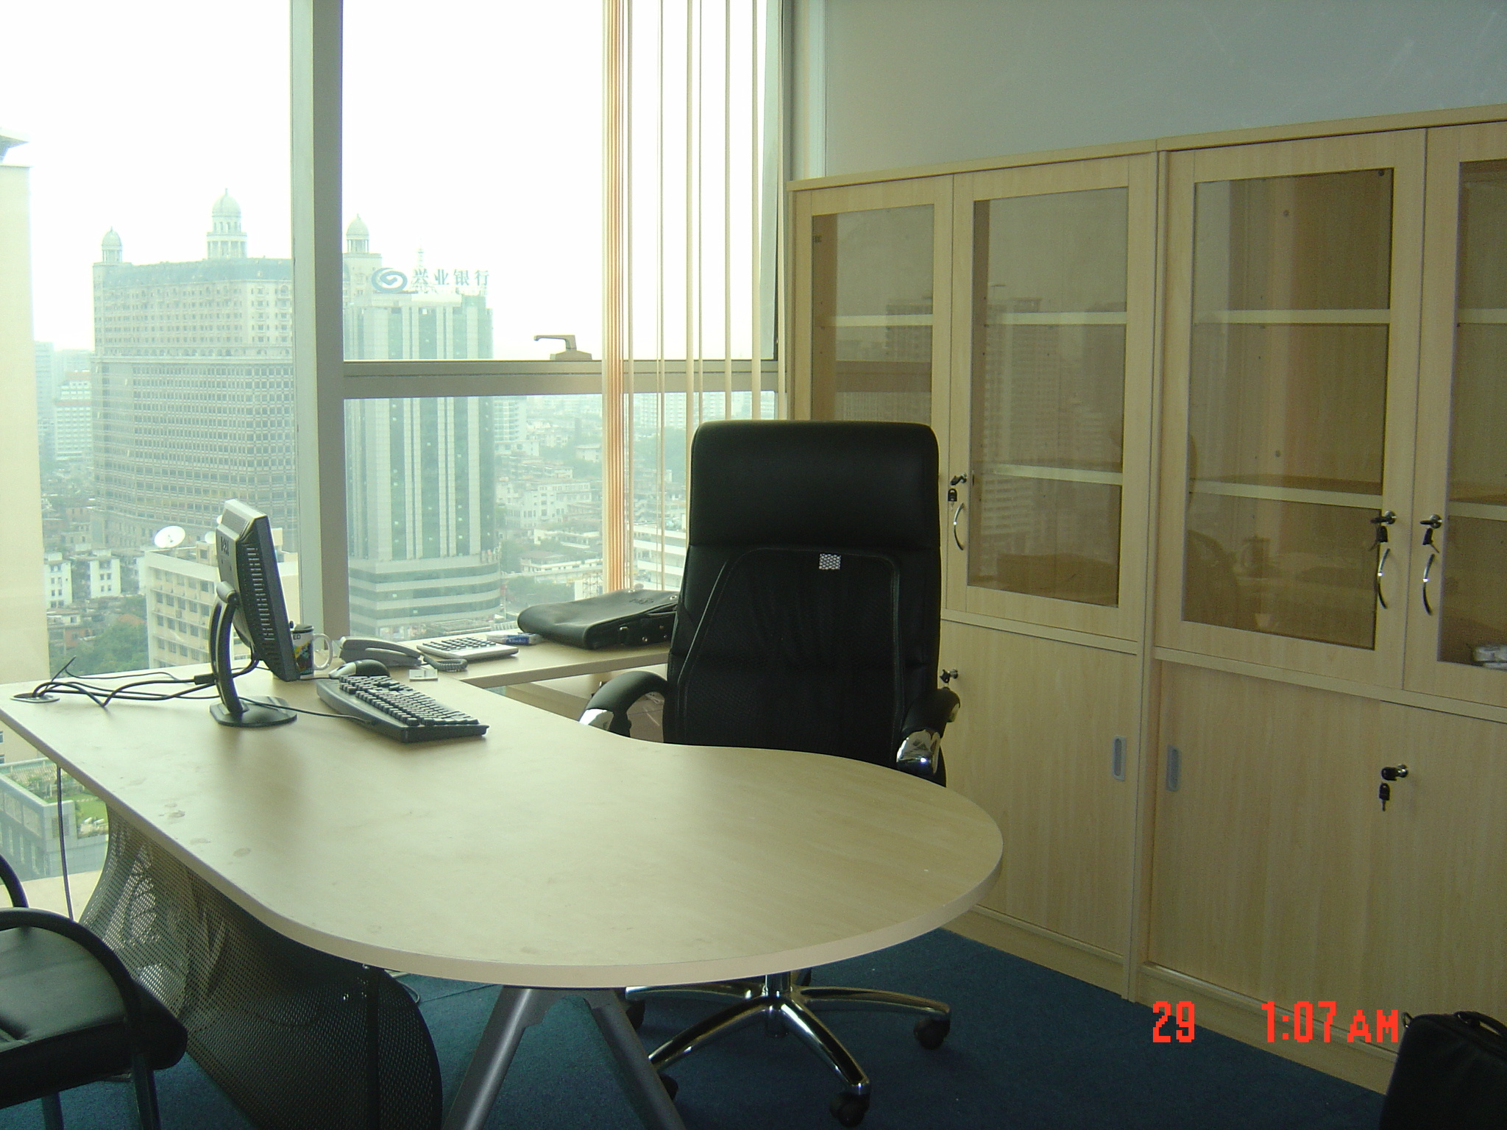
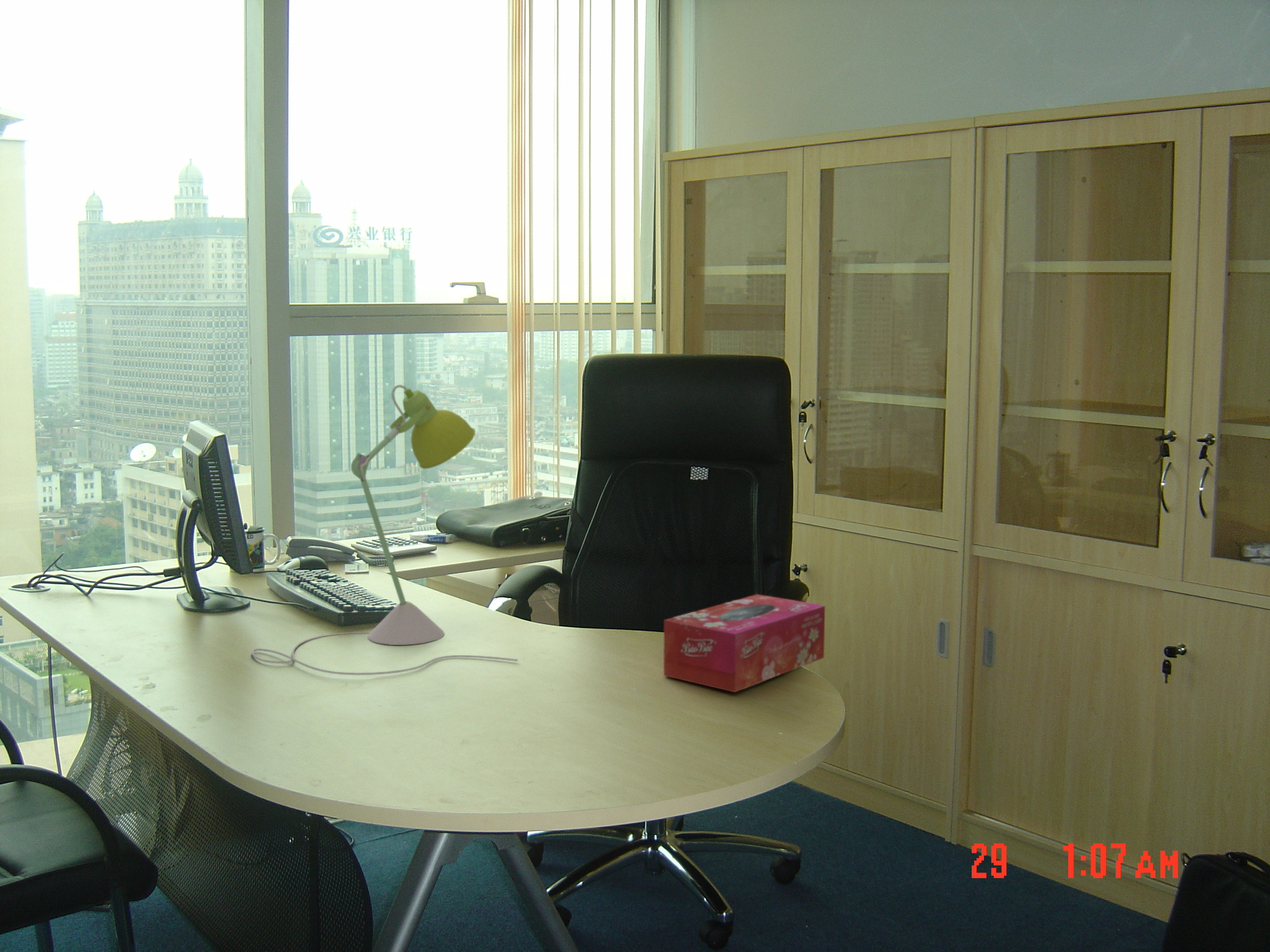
+ tissue box [663,594,826,693]
+ desk lamp [251,384,518,676]
